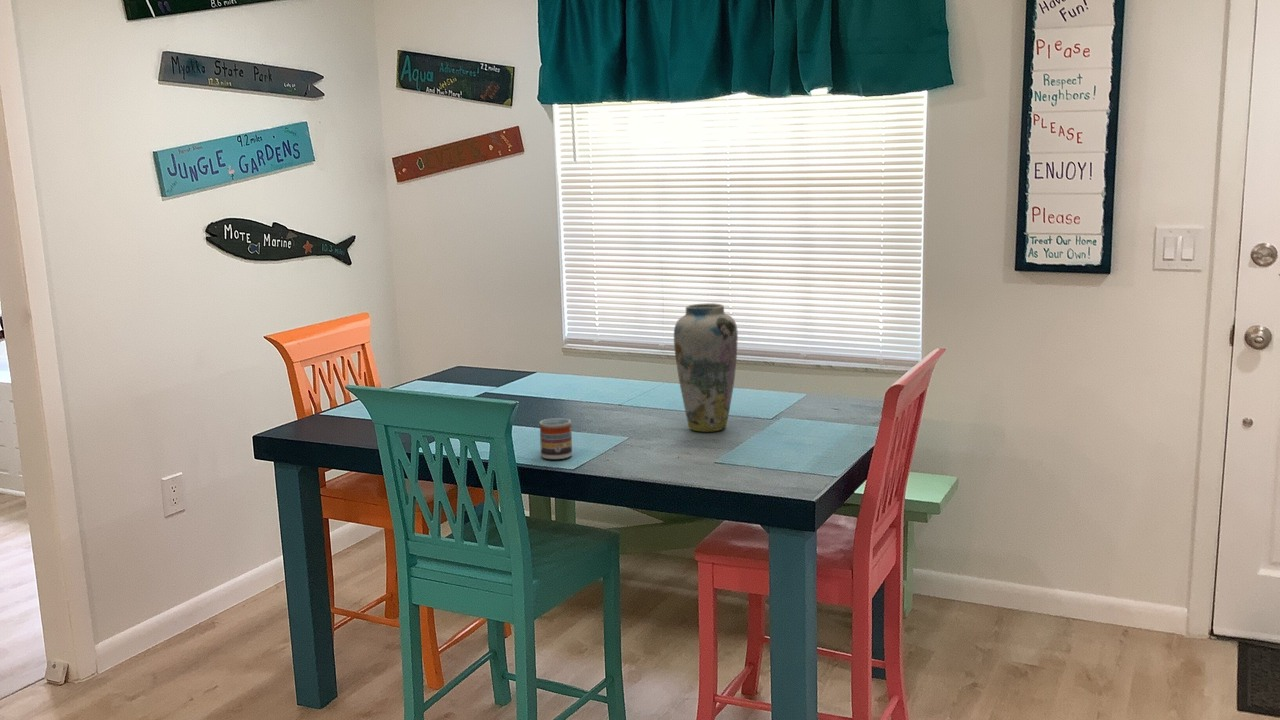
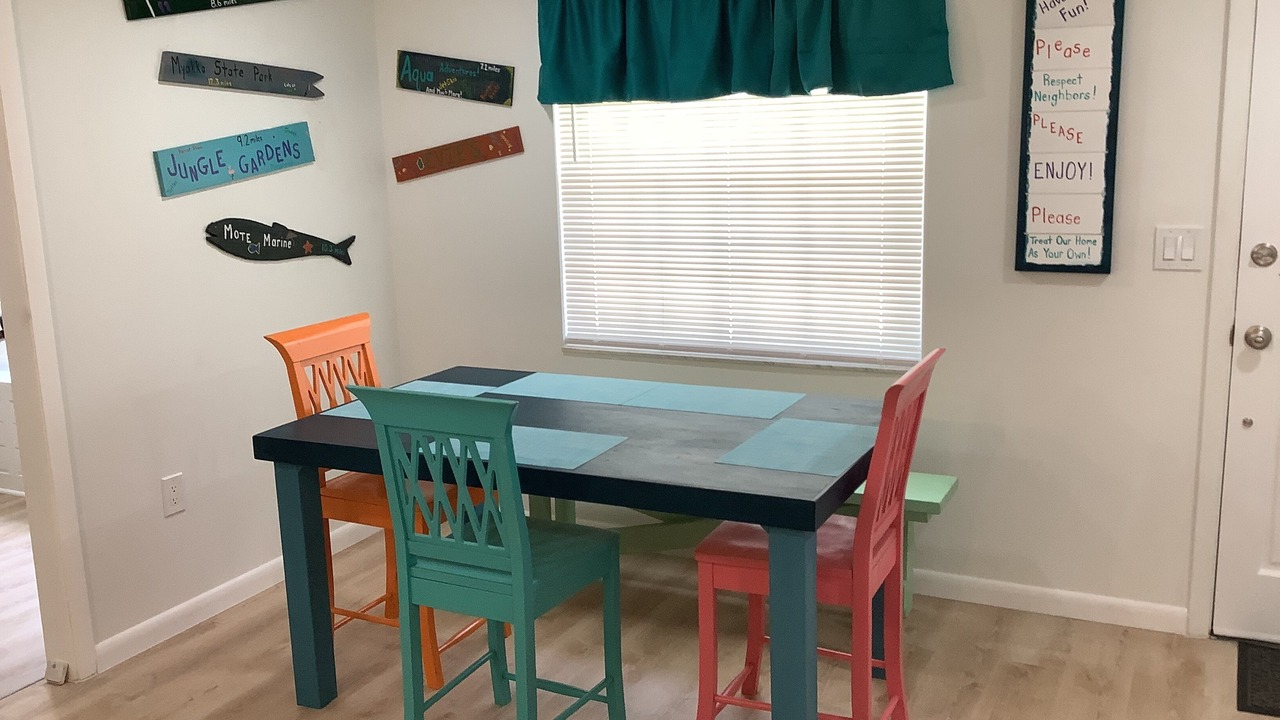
- vase [673,302,739,432]
- cup [538,417,573,460]
